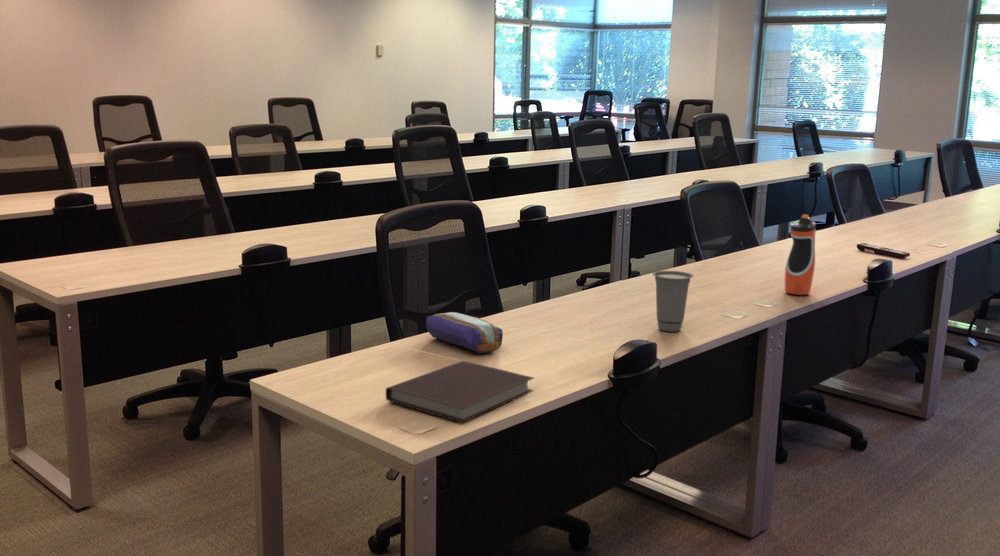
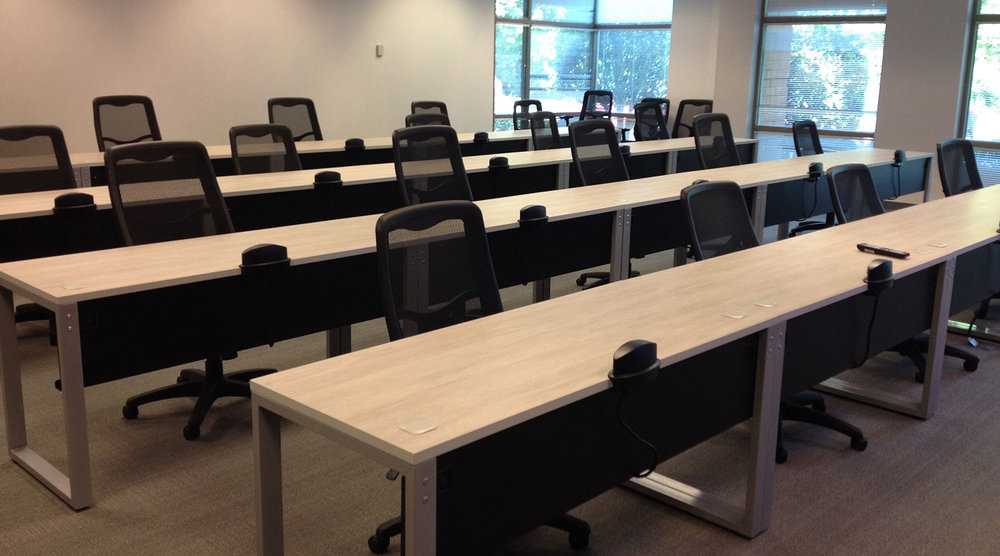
- notebook [385,360,535,424]
- pencil case [425,311,504,354]
- water bottle [784,213,817,296]
- cup [652,270,694,333]
